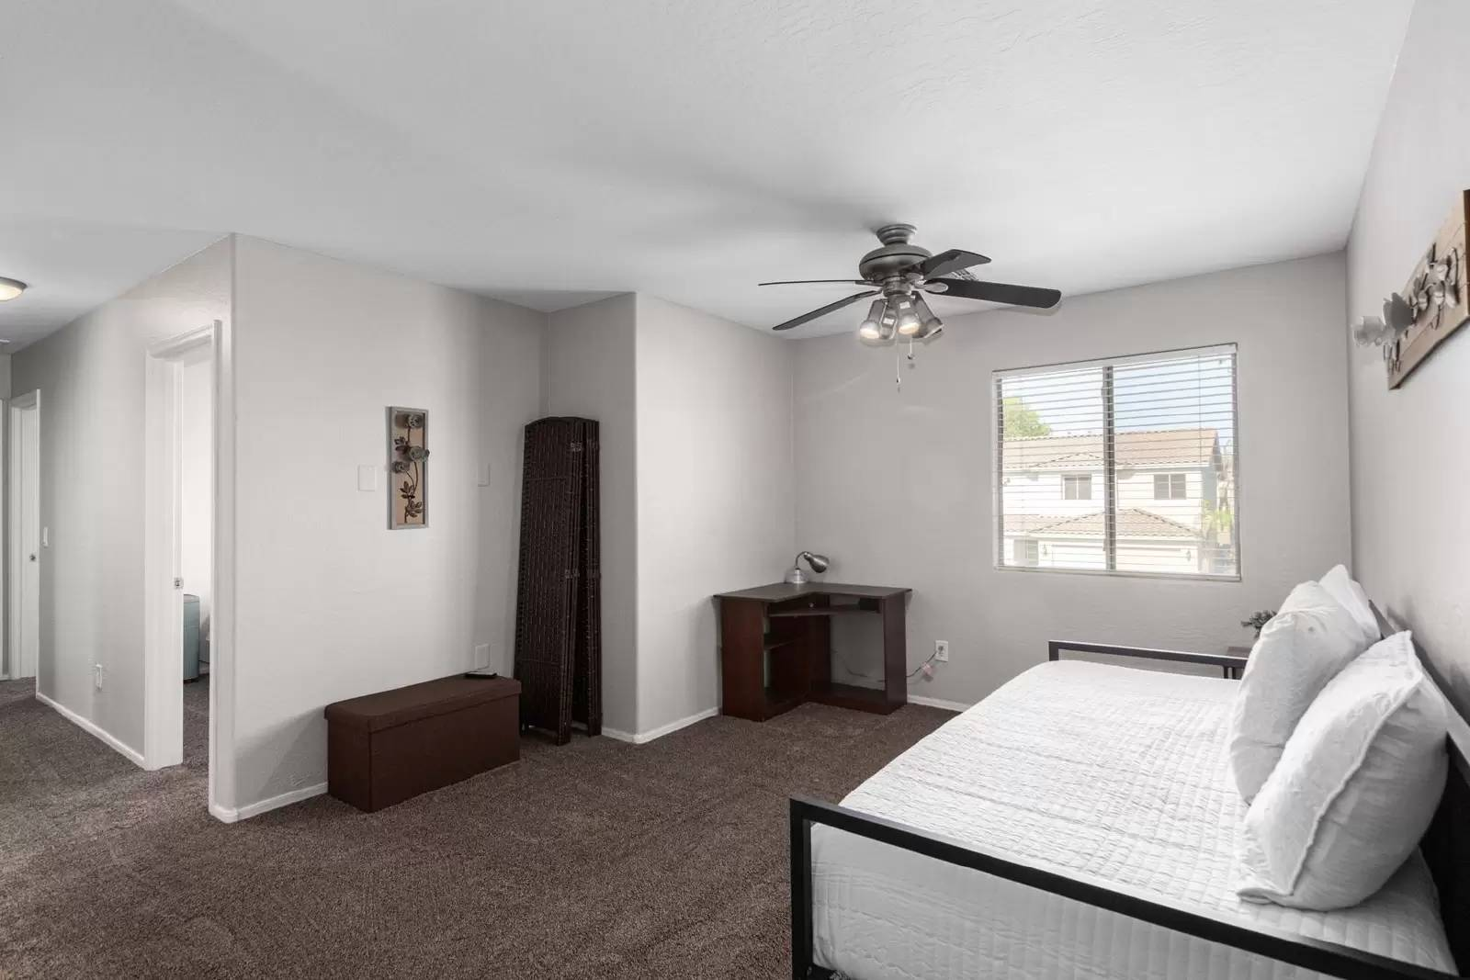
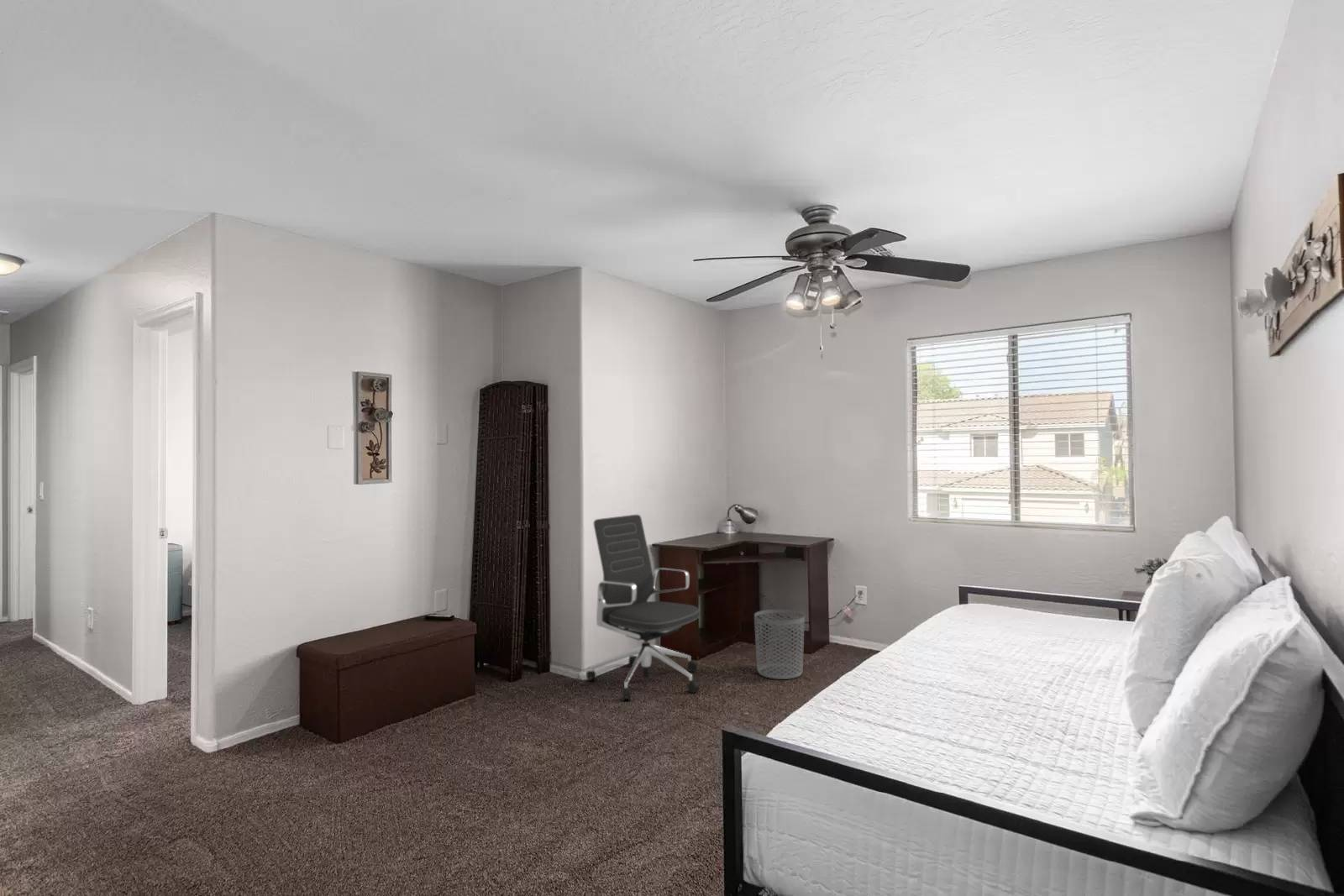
+ waste bin [753,609,806,680]
+ office chair [585,514,701,702]
